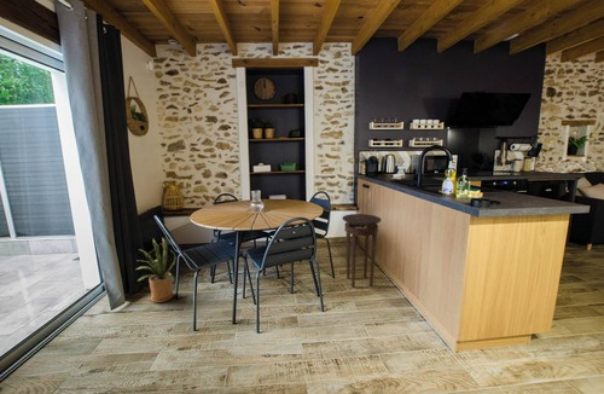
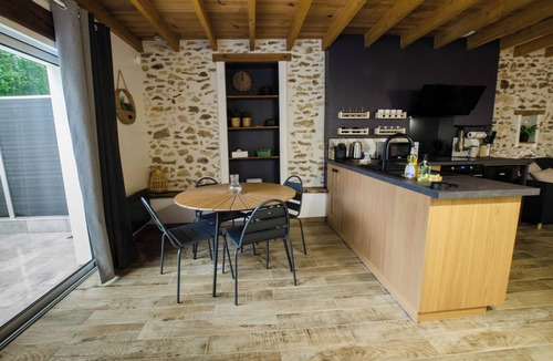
- stool [342,213,382,289]
- house plant [135,236,178,303]
